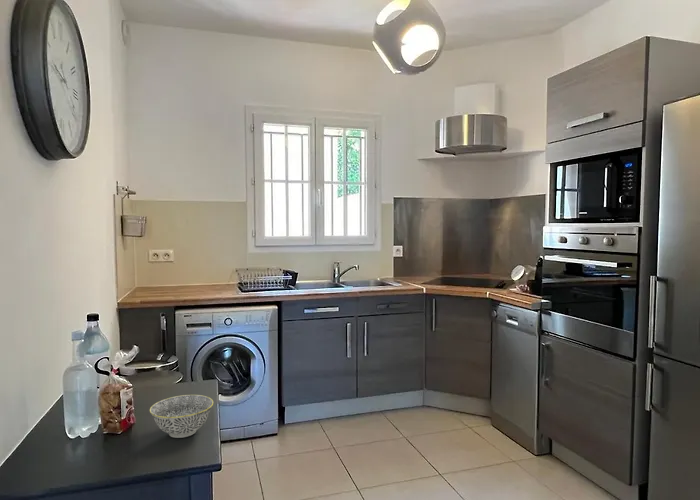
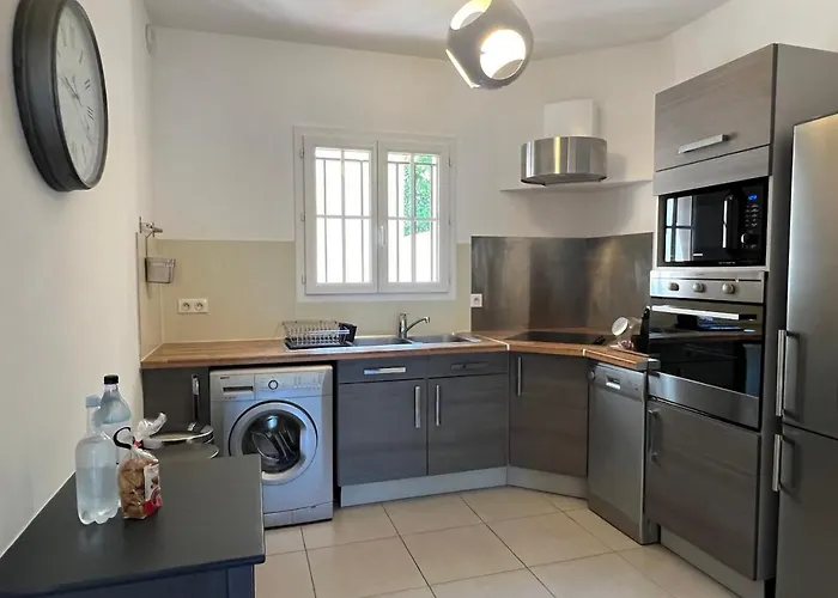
- bowl [149,394,214,439]
